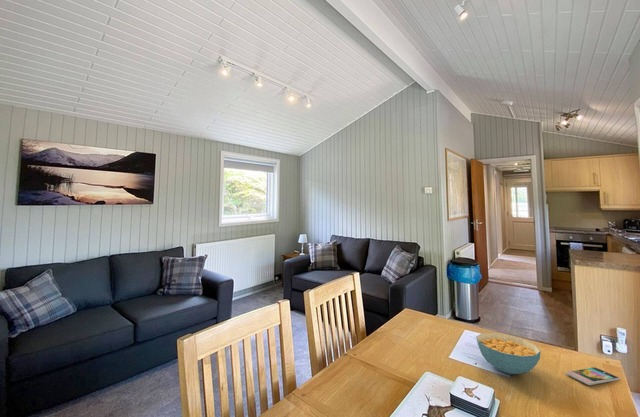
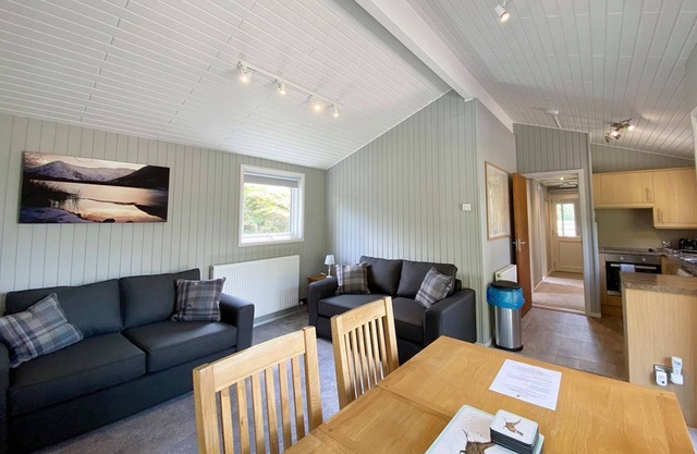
- cereal bowl [475,332,542,375]
- smartphone [565,366,621,386]
